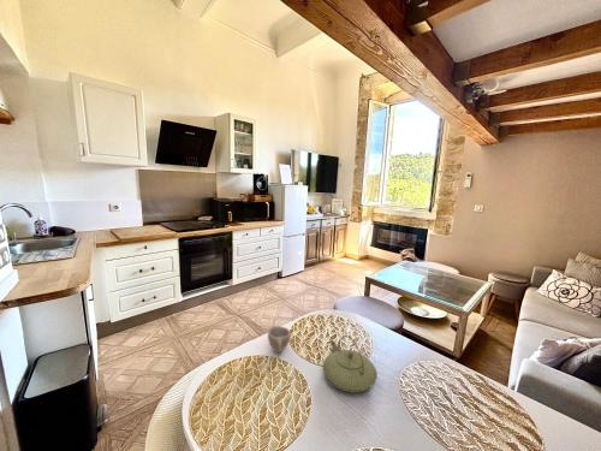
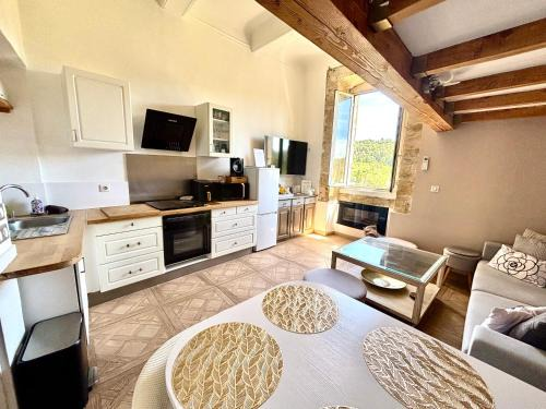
- teapot [322,334,379,394]
- cup [267,325,292,354]
